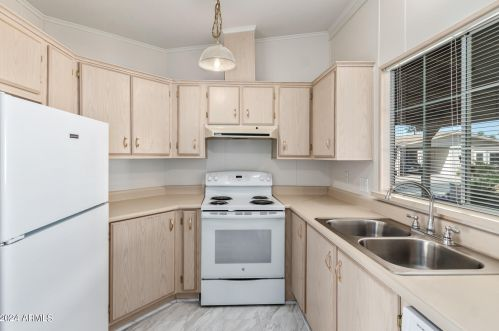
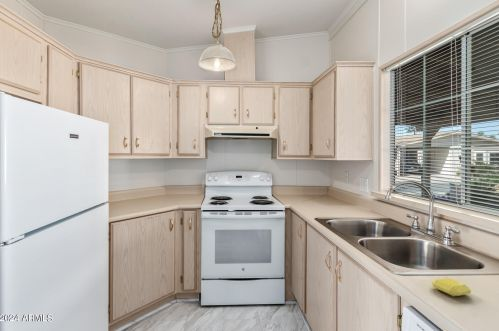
+ soap bar [431,277,472,297]
